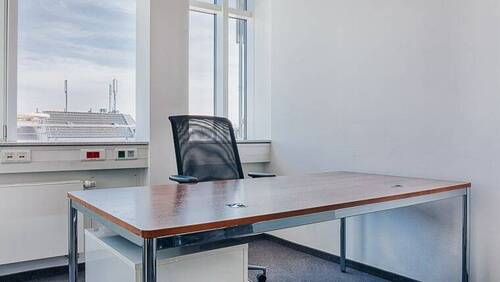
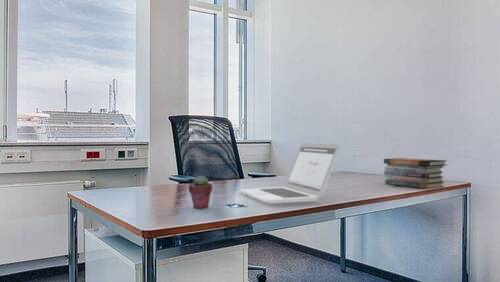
+ potted succulent [187,175,213,209]
+ laptop [238,142,341,204]
+ book stack [383,157,448,190]
